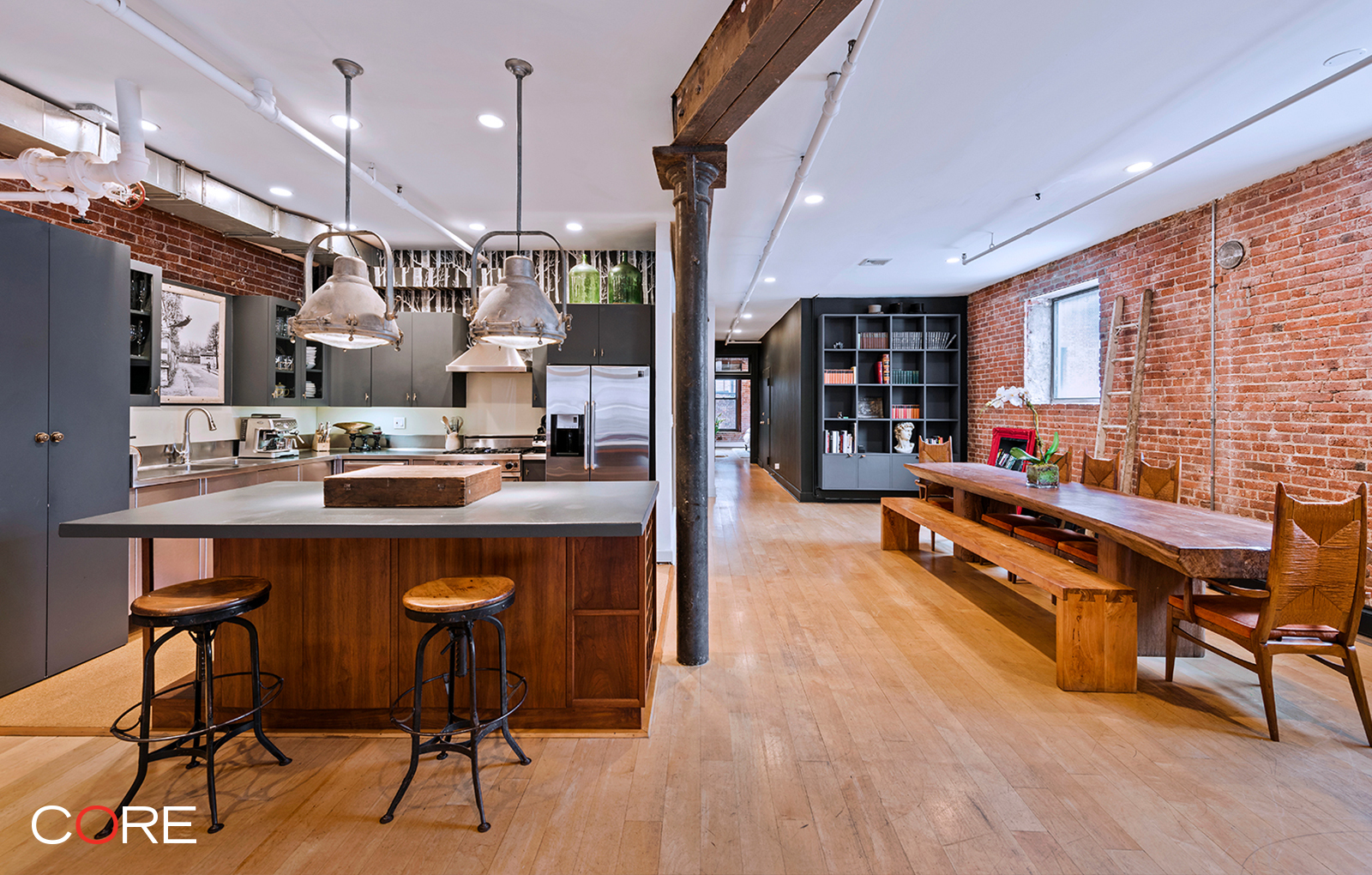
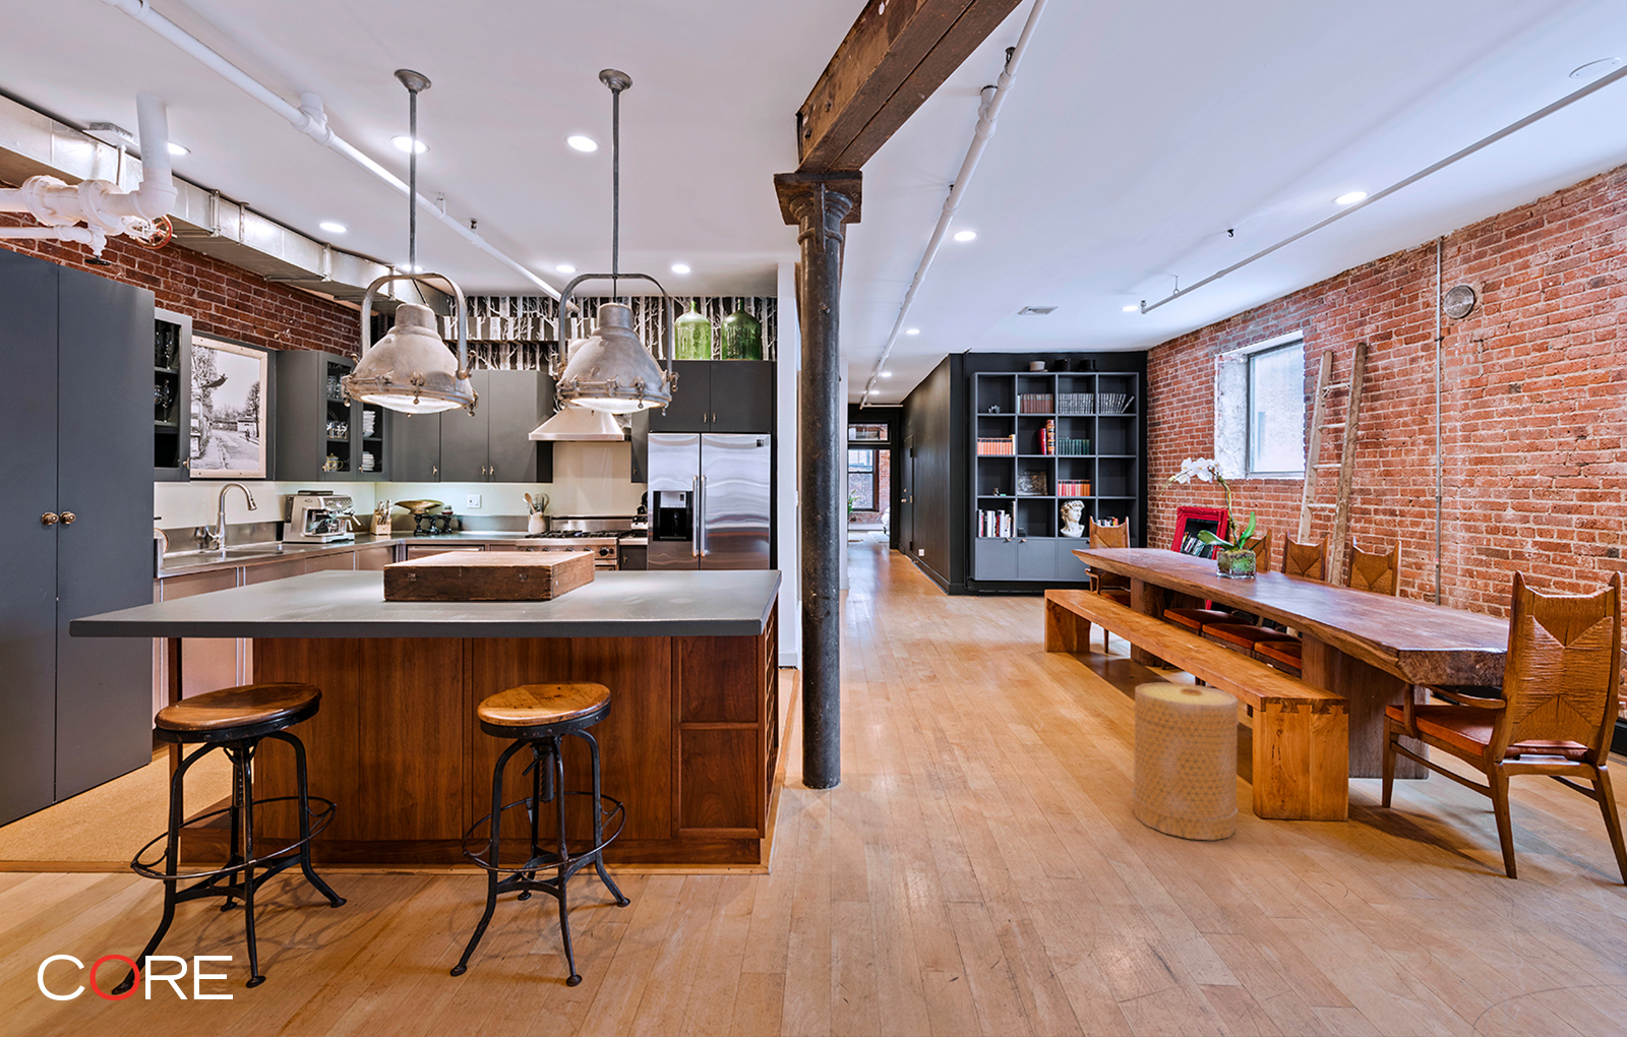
+ basket [1131,681,1240,840]
